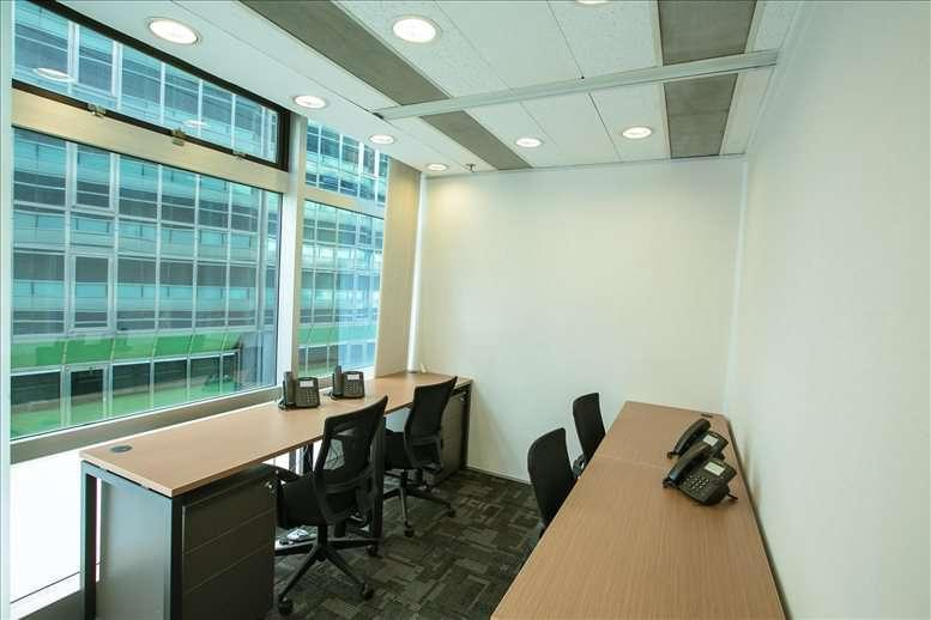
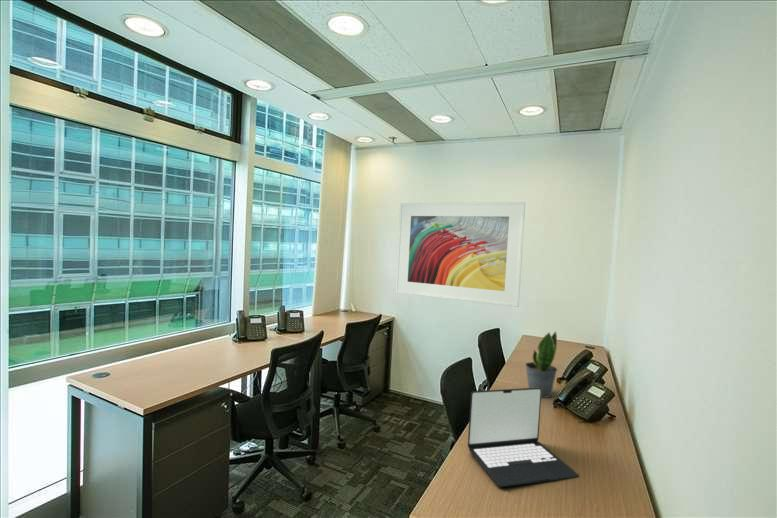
+ laptop [467,387,579,488]
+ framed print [395,201,526,308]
+ potted plant [525,331,558,399]
